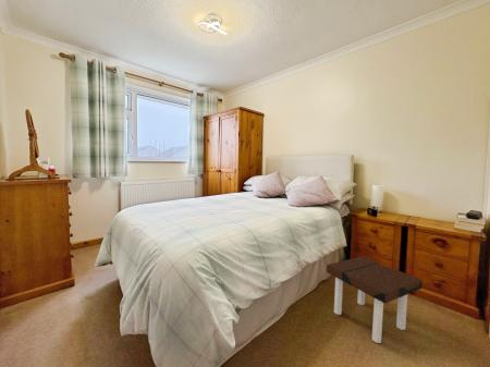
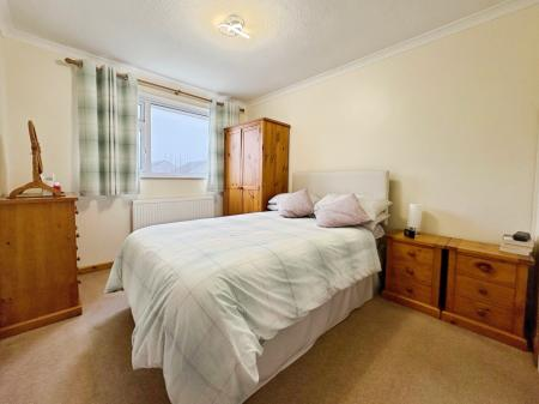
- side table [326,256,424,344]
